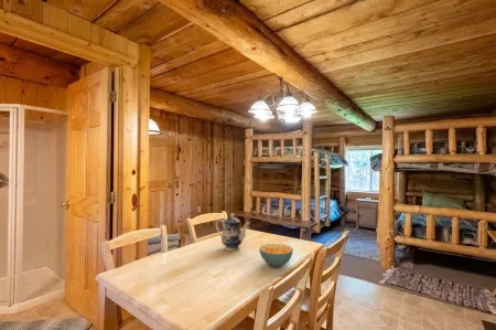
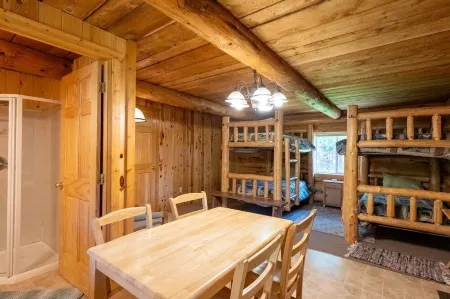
- cereal bowl [258,243,294,268]
- teapot [215,212,250,252]
